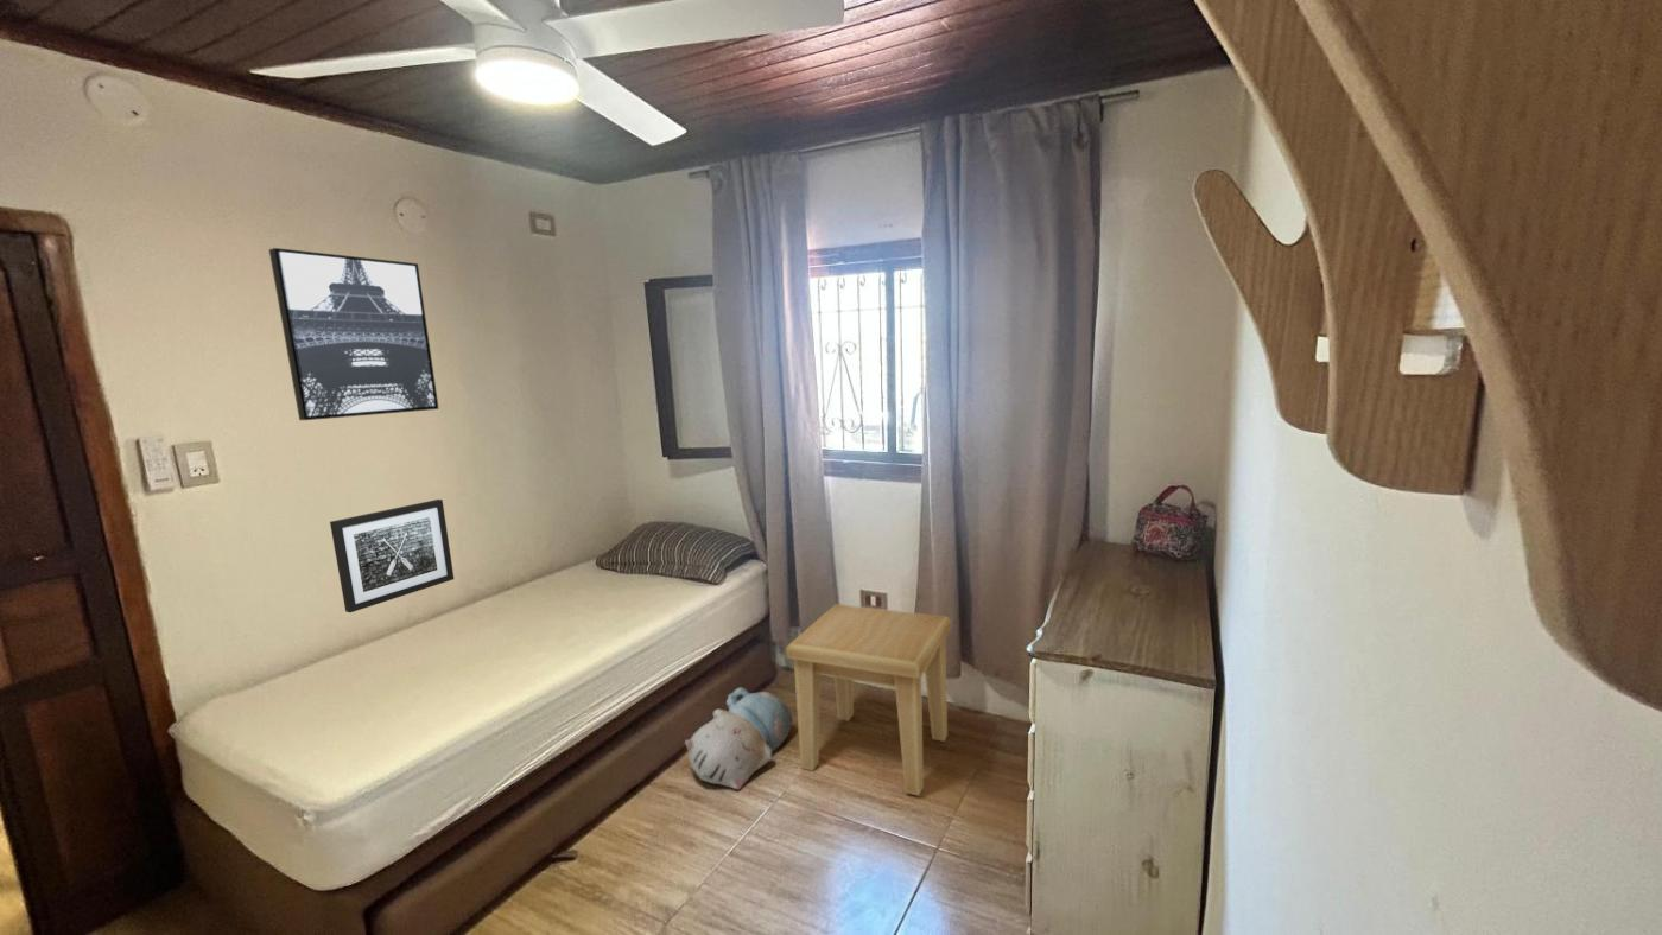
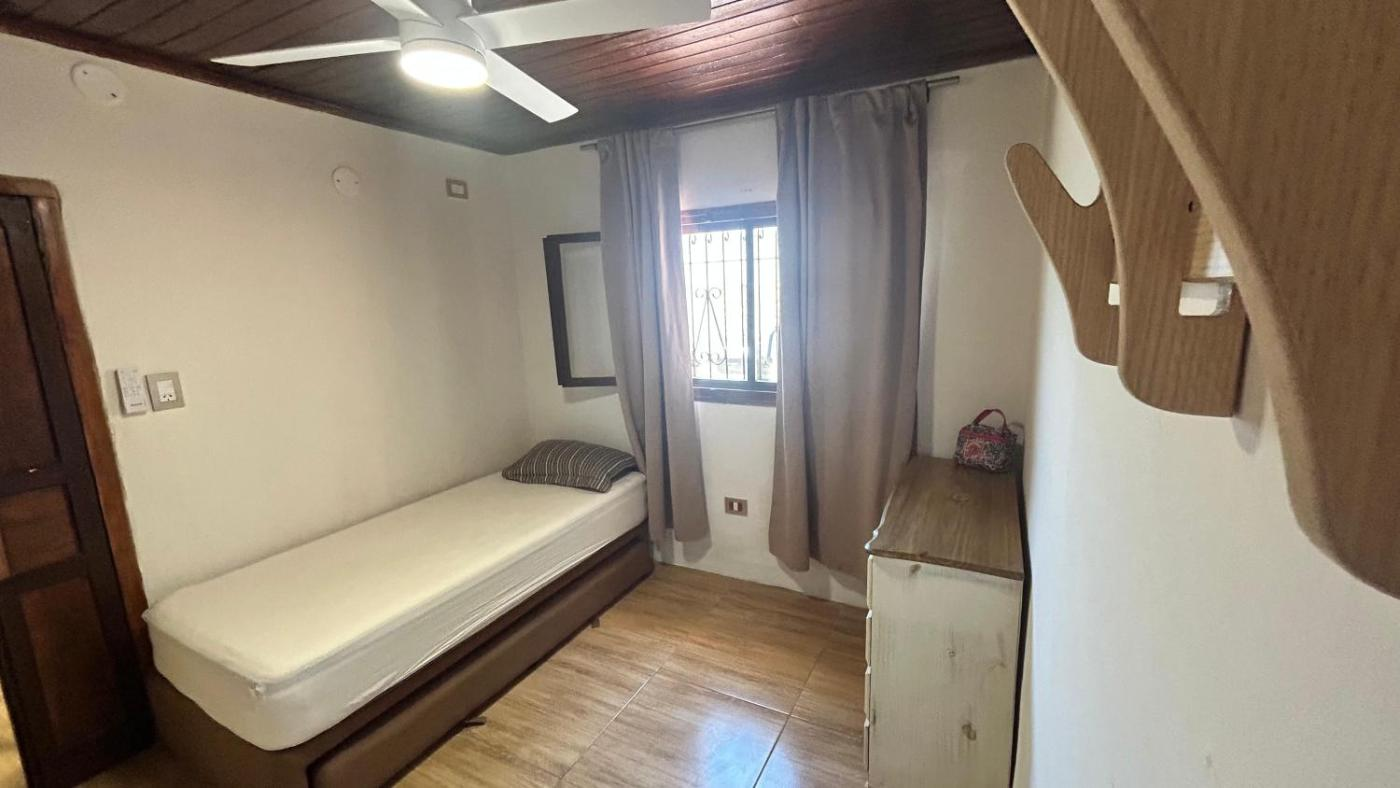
- wall art [329,498,455,613]
- side table [785,603,952,797]
- plush toy [684,687,793,791]
- wall art [268,247,440,421]
